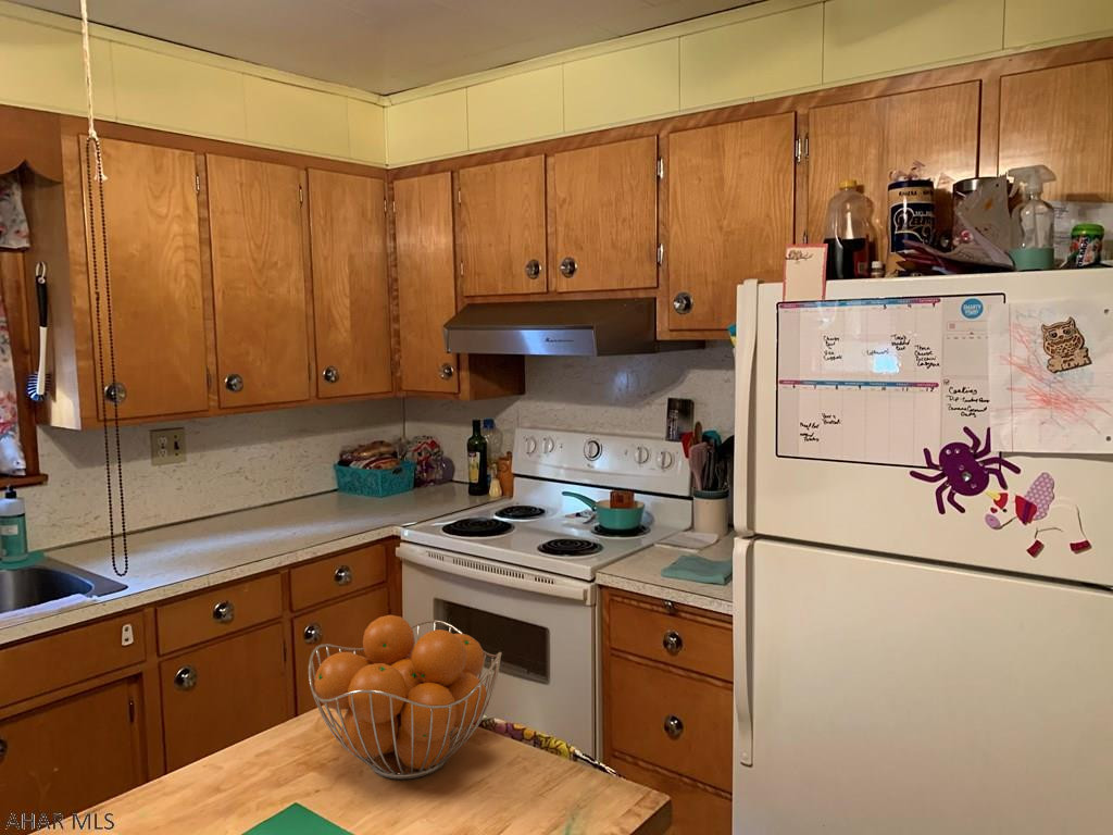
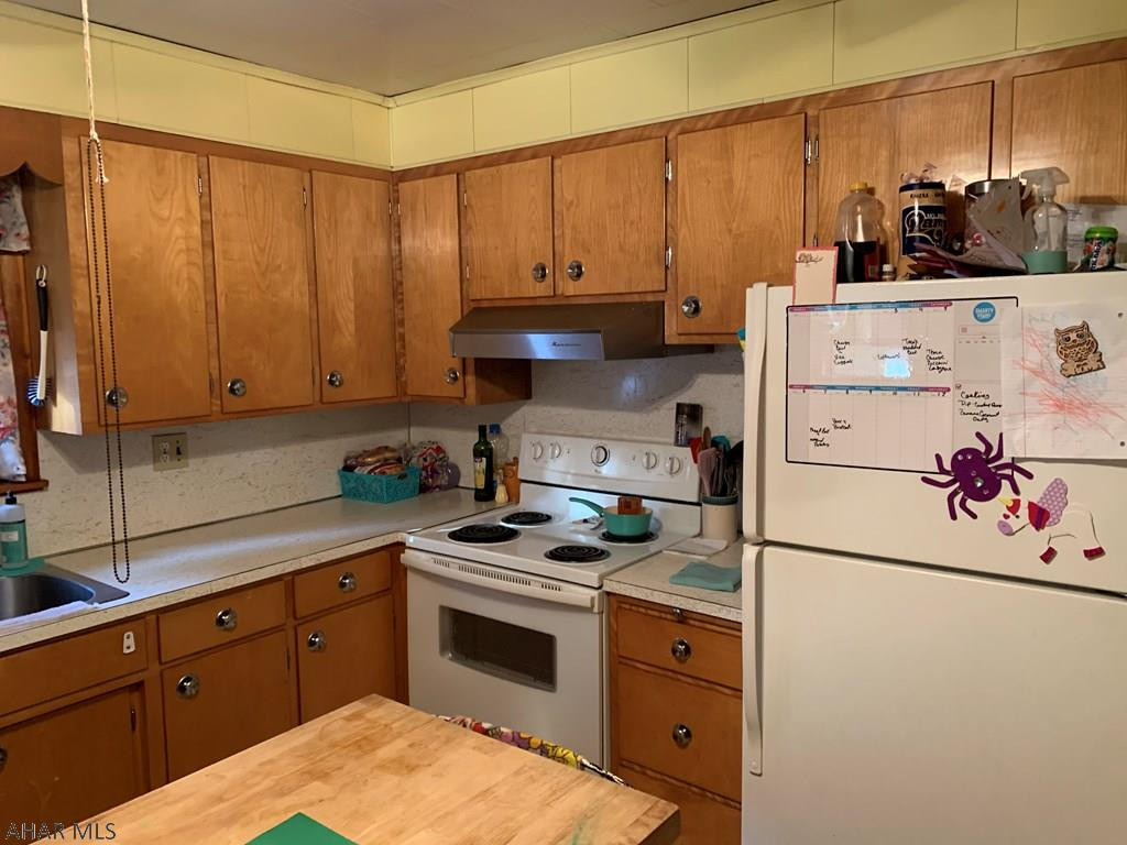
- fruit basket [308,614,502,781]
